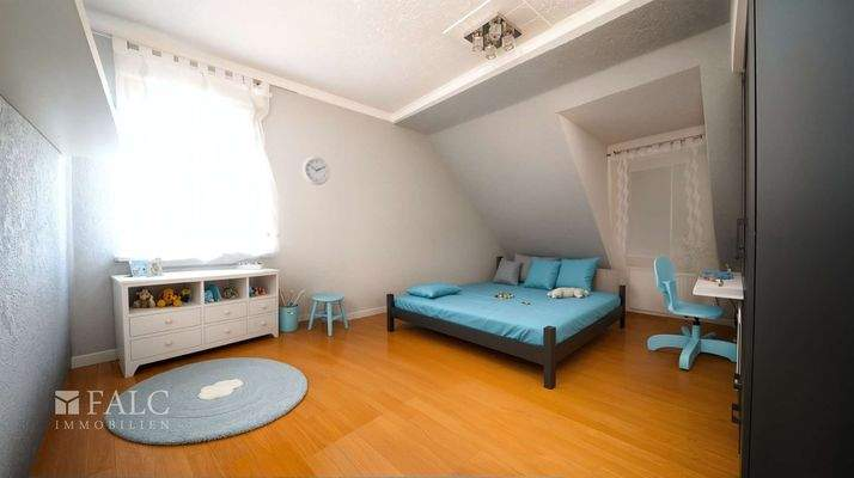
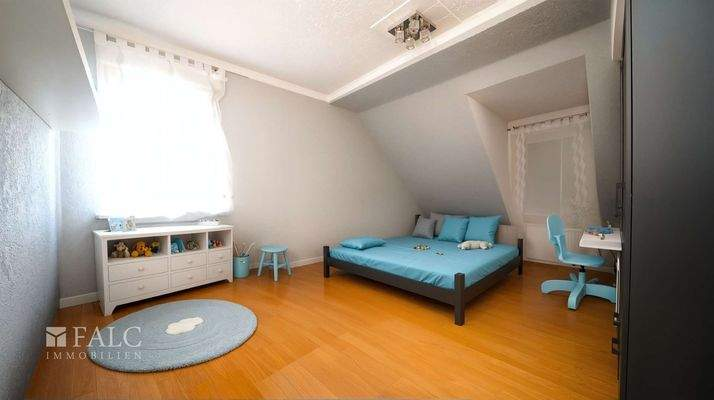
- wall clock [301,155,331,186]
